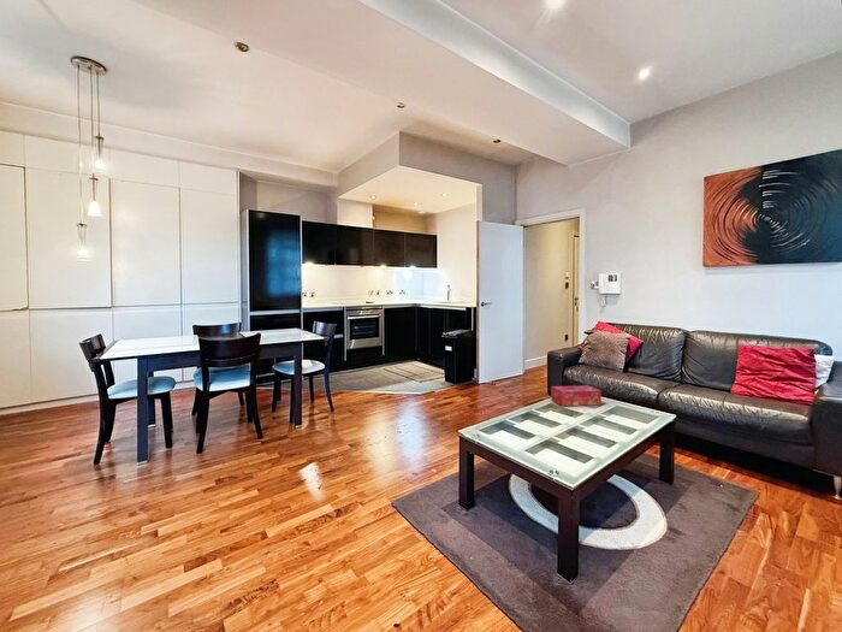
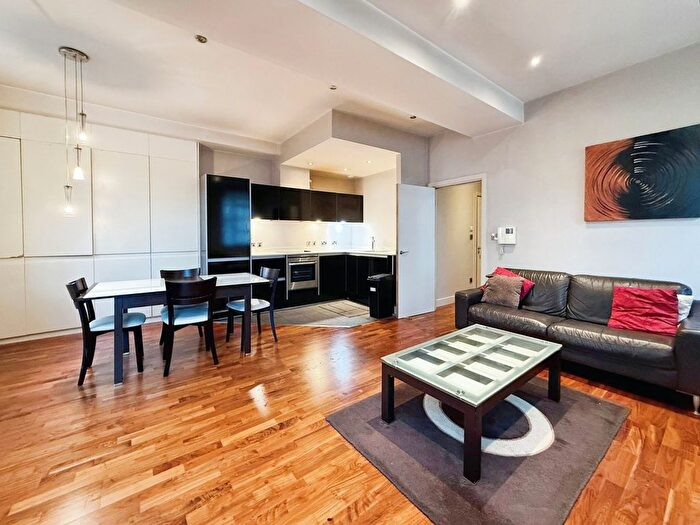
- tissue box [550,384,603,407]
